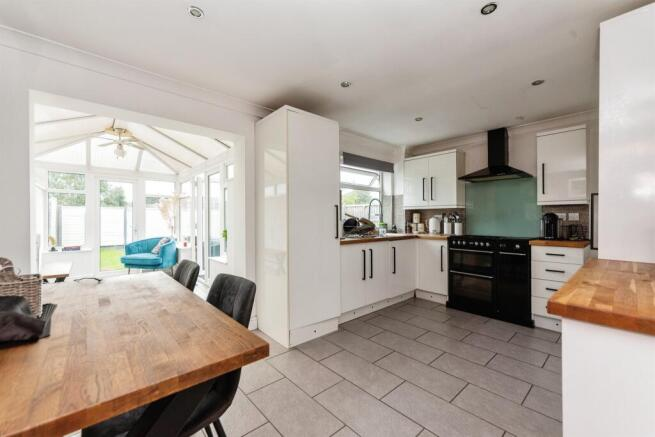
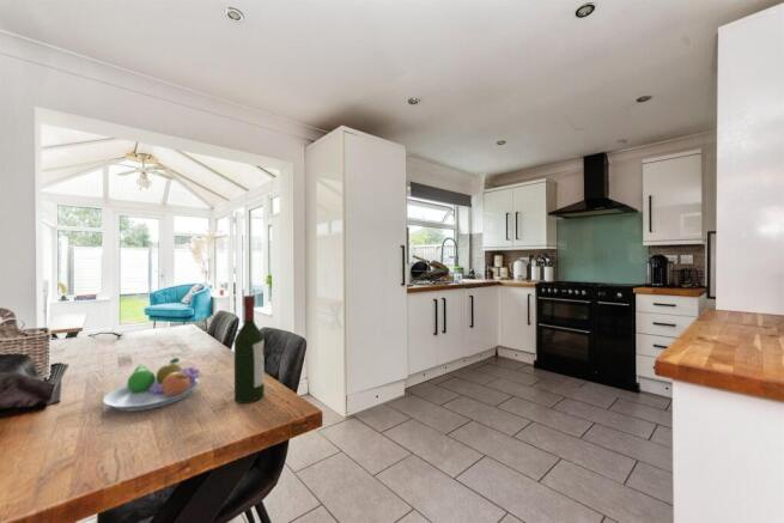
+ wine bottle [233,294,266,405]
+ fruit bowl [102,357,201,413]
